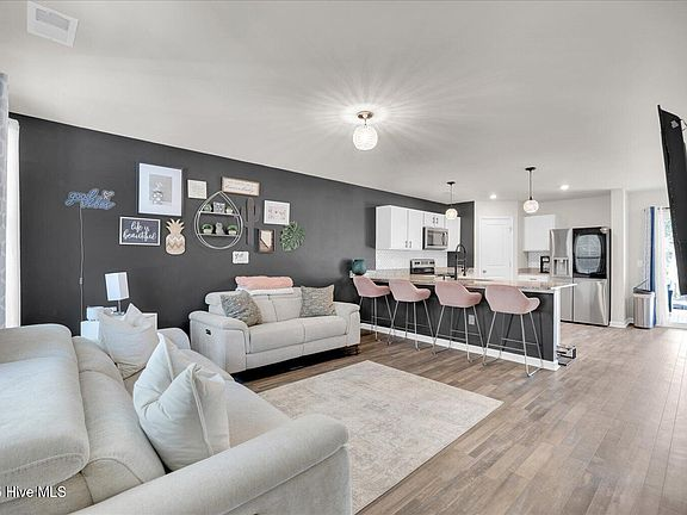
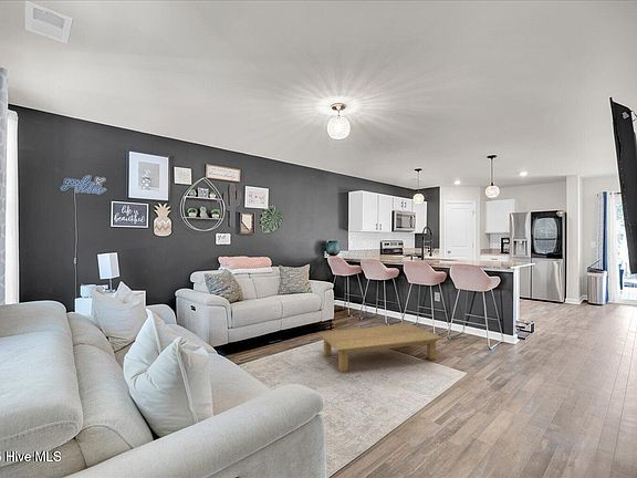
+ coffee table [317,323,445,373]
